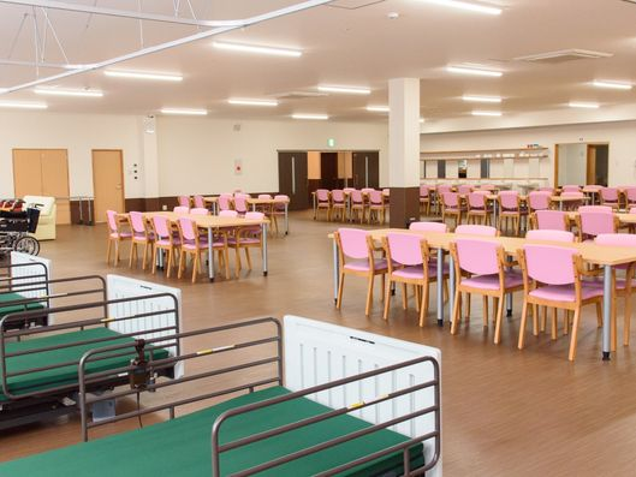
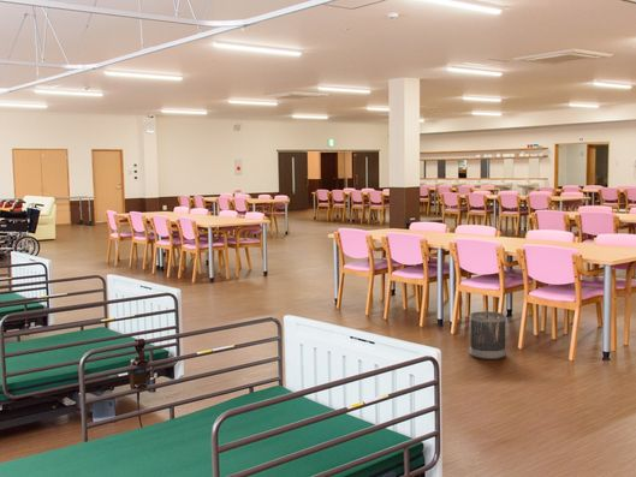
+ wastebasket [469,310,507,360]
